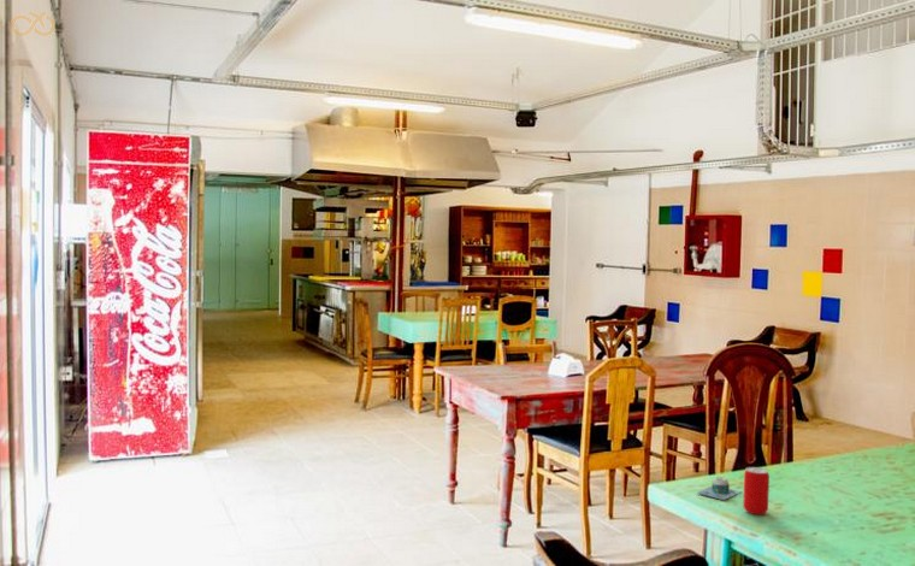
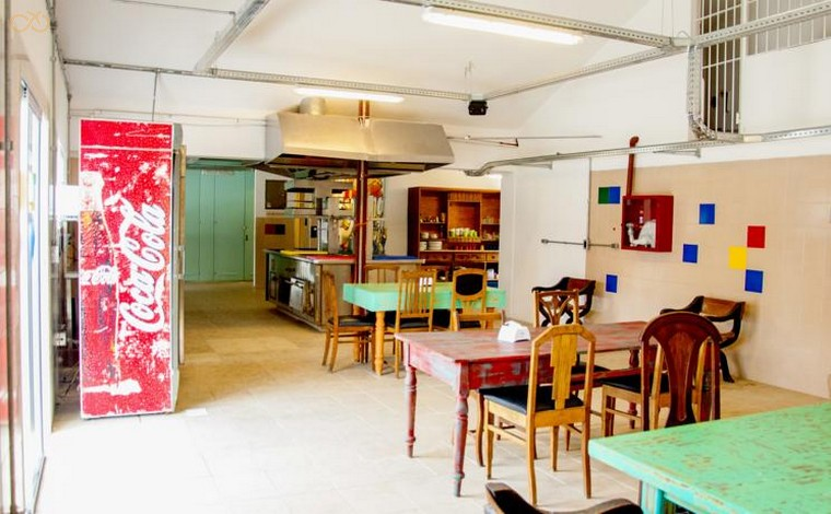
- beverage can [742,466,771,515]
- mug [697,476,743,501]
